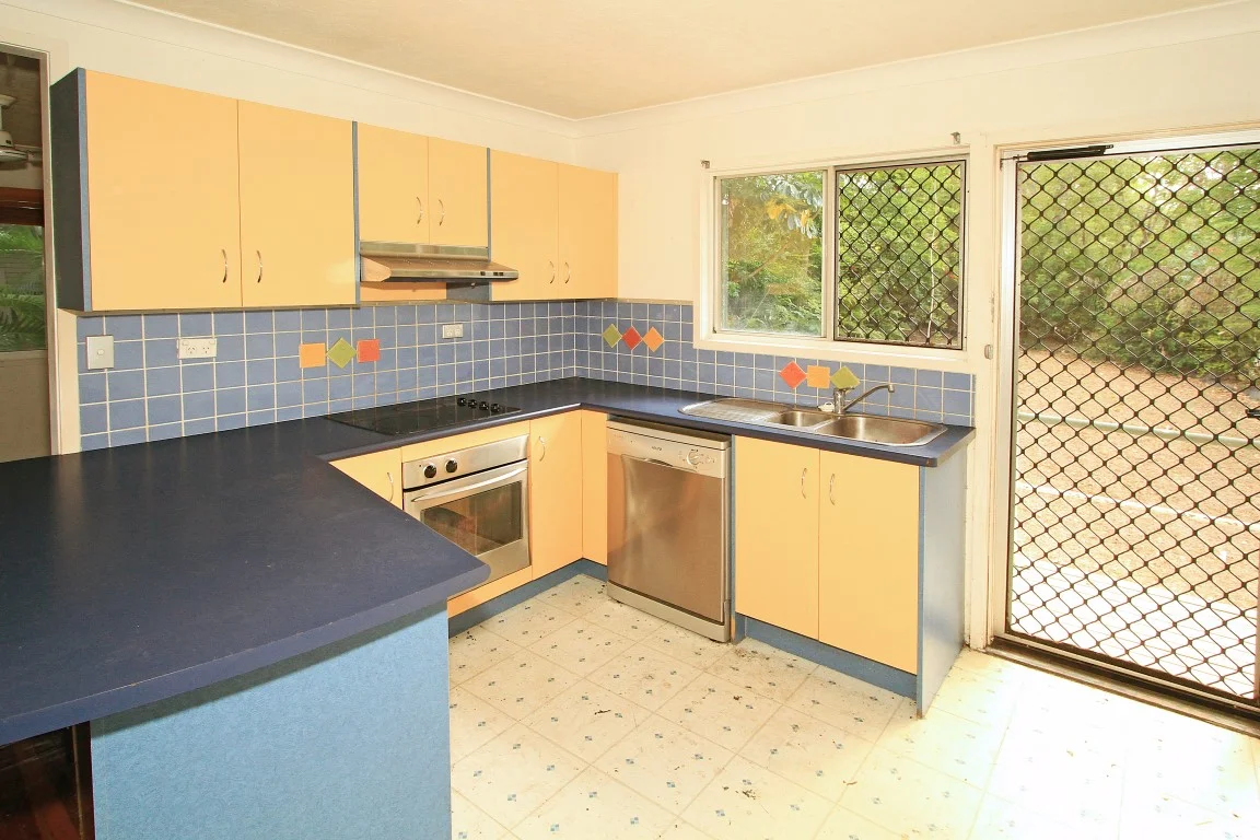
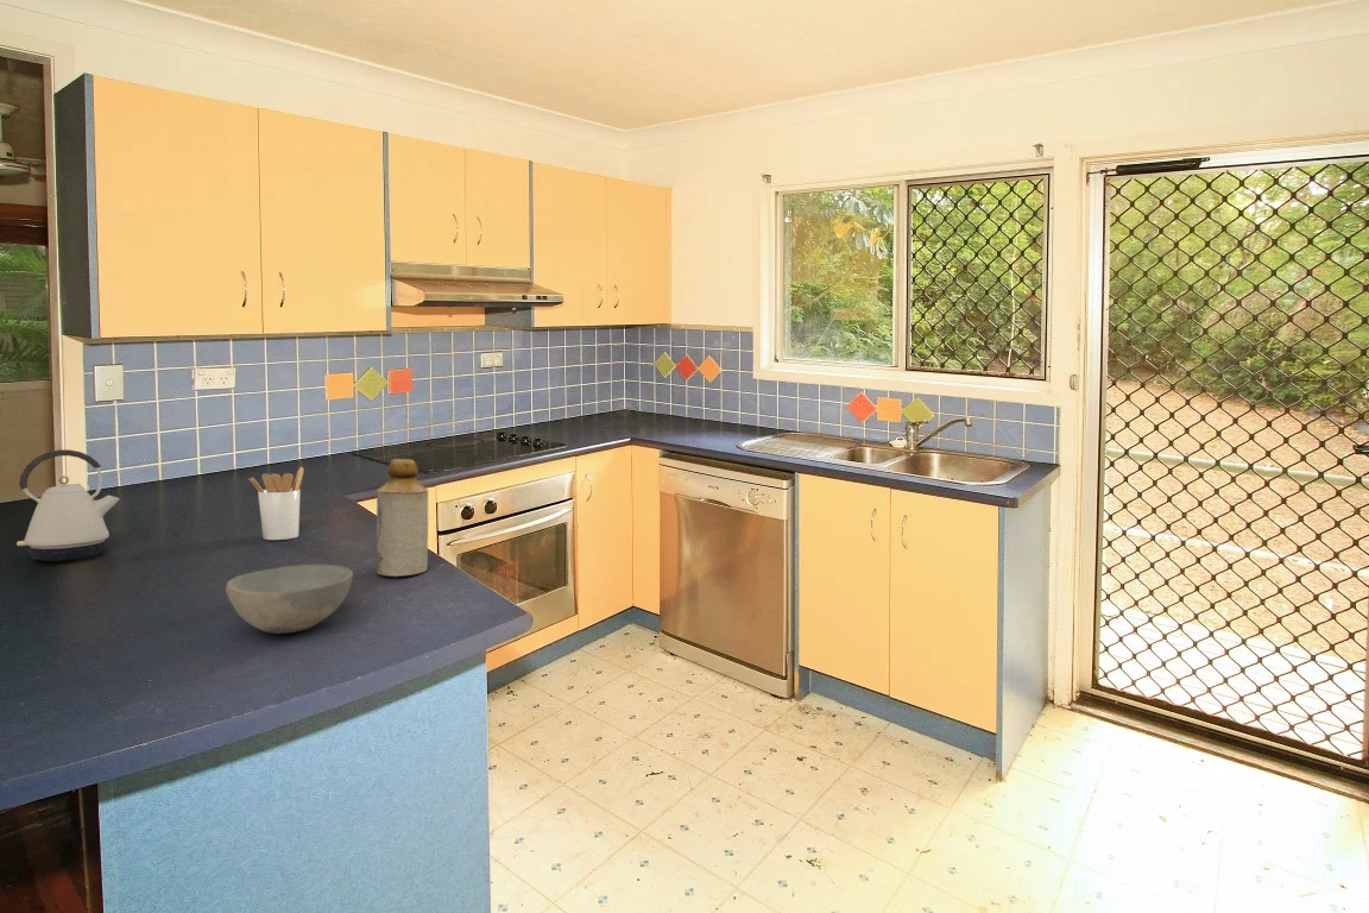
+ kettle [15,448,120,562]
+ utensil holder [247,466,305,541]
+ bottle [376,458,429,578]
+ bowl [225,563,354,635]
